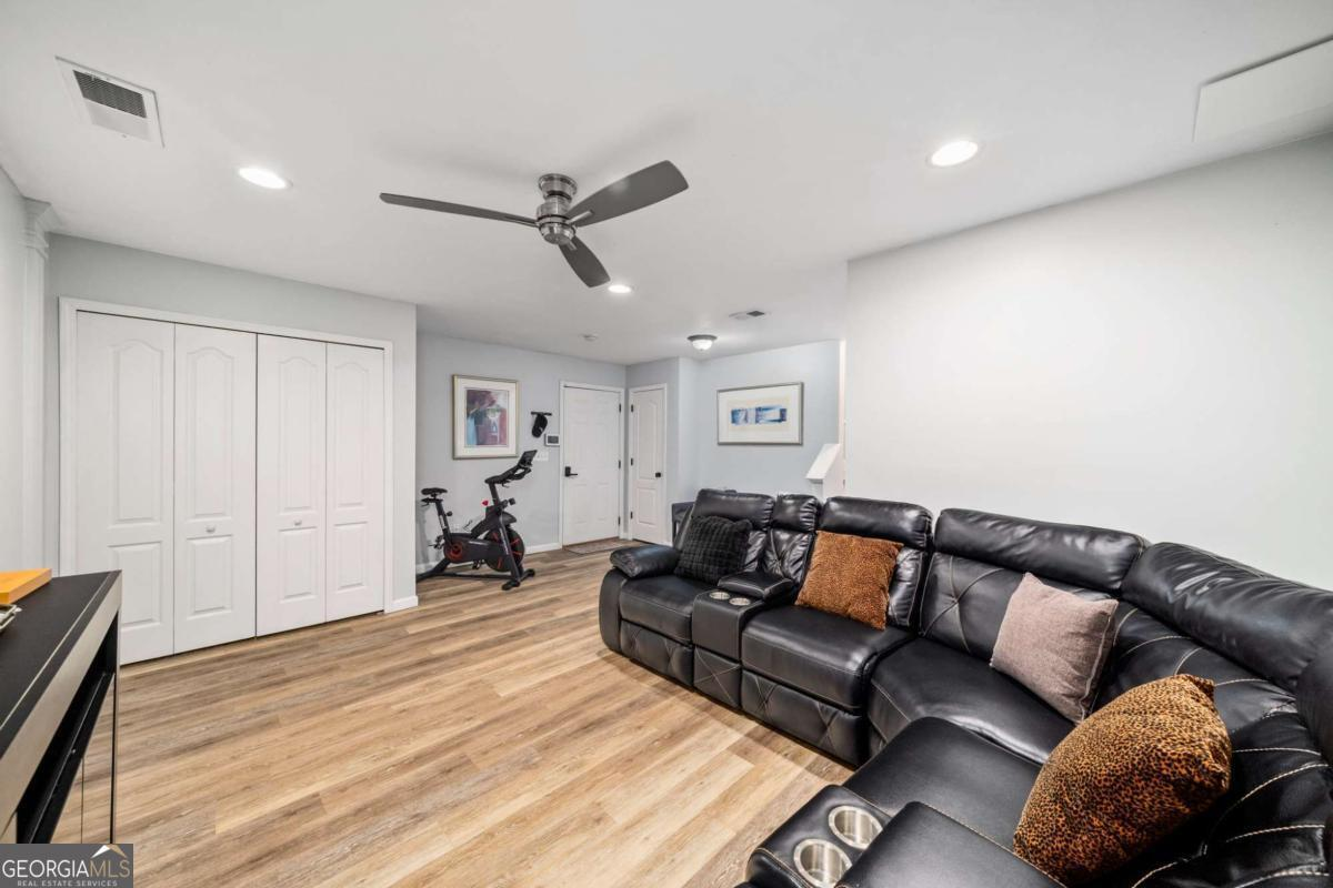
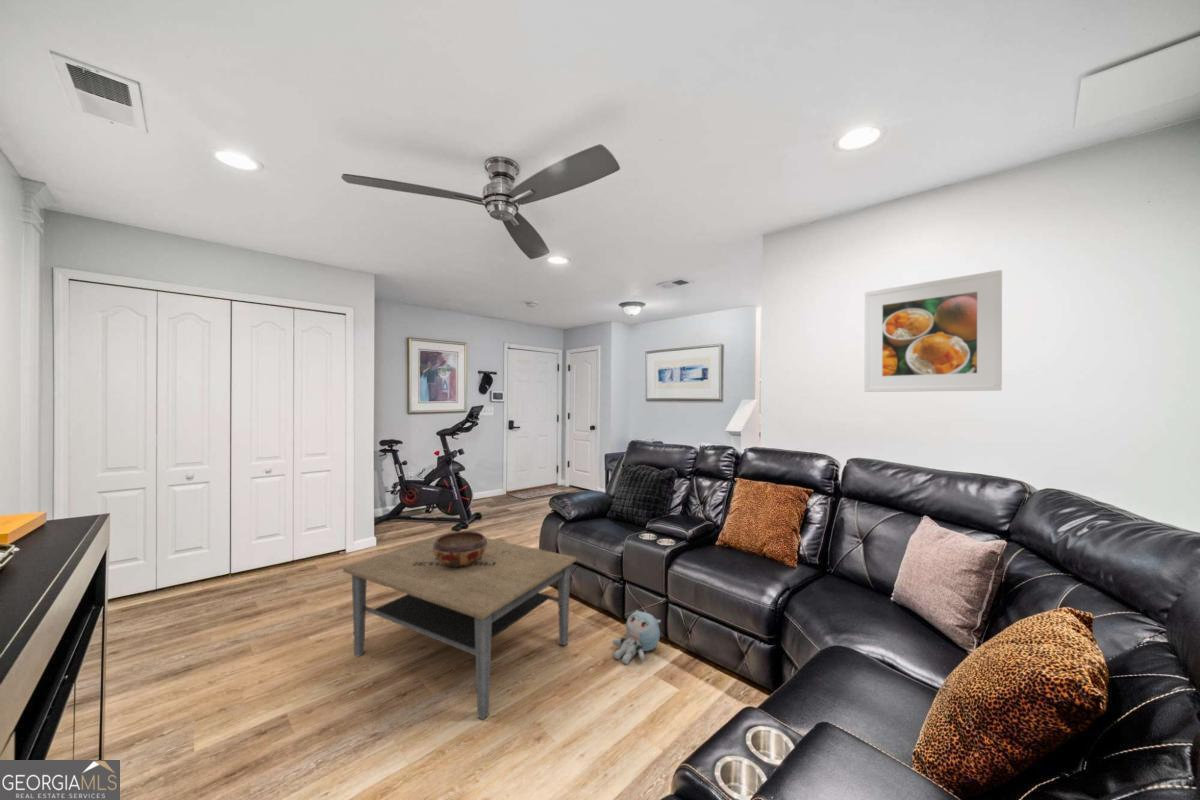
+ decorative bowl [433,530,487,568]
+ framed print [864,269,1003,393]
+ coffee table [342,530,577,720]
+ plush toy [612,609,662,665]
